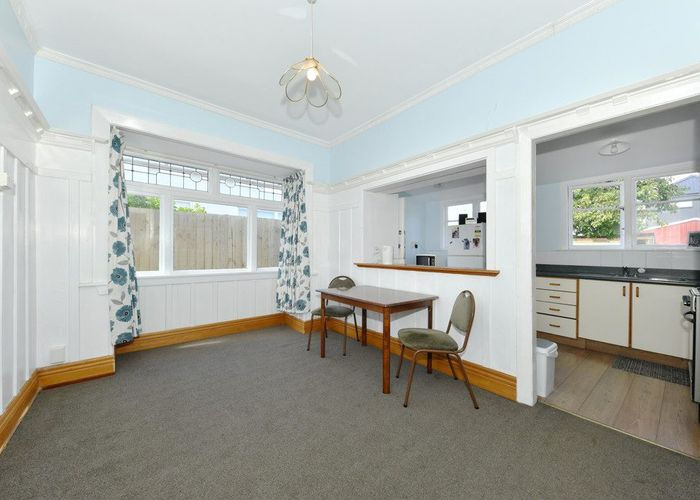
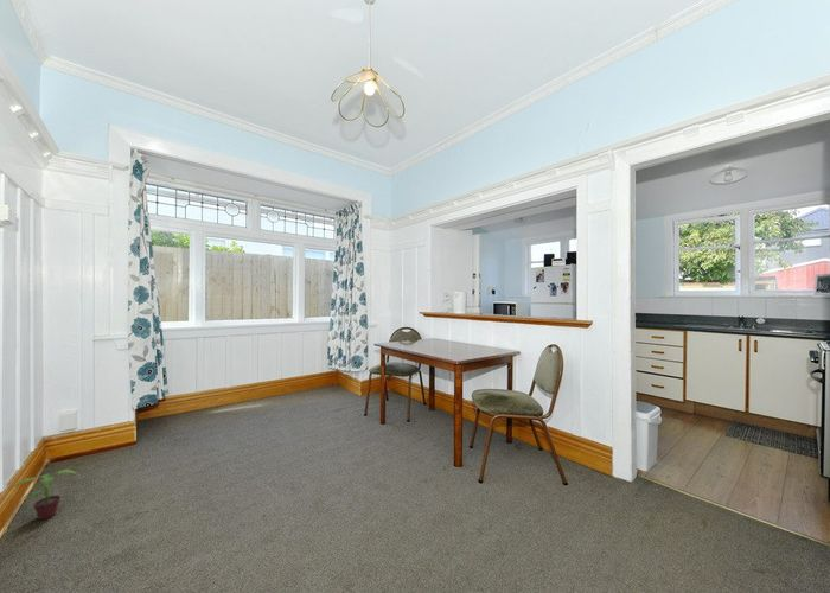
+ potted plant [7,468,78,521]
